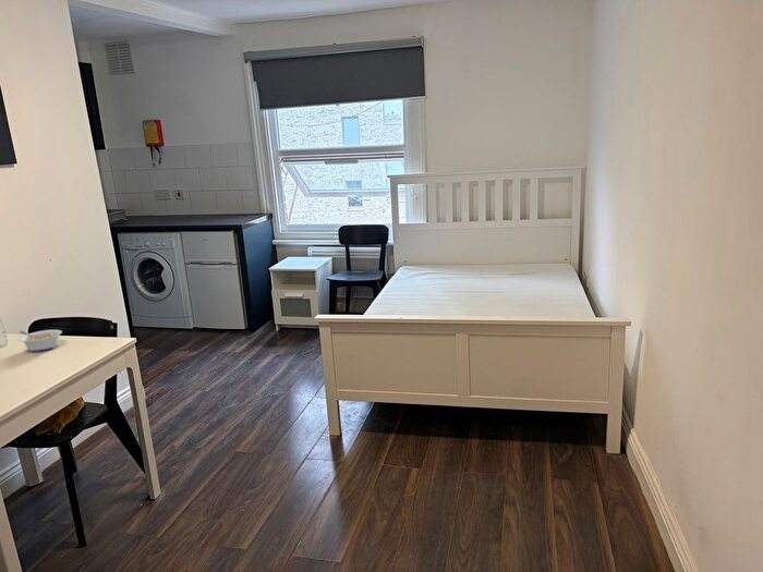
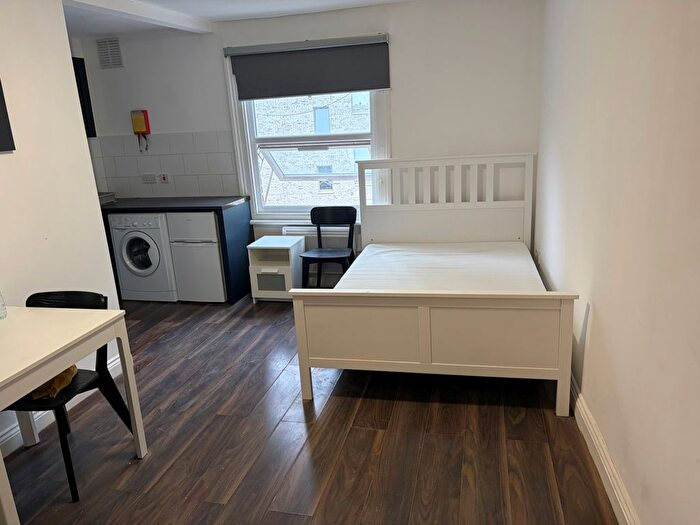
- legume [19,329,63,353]
